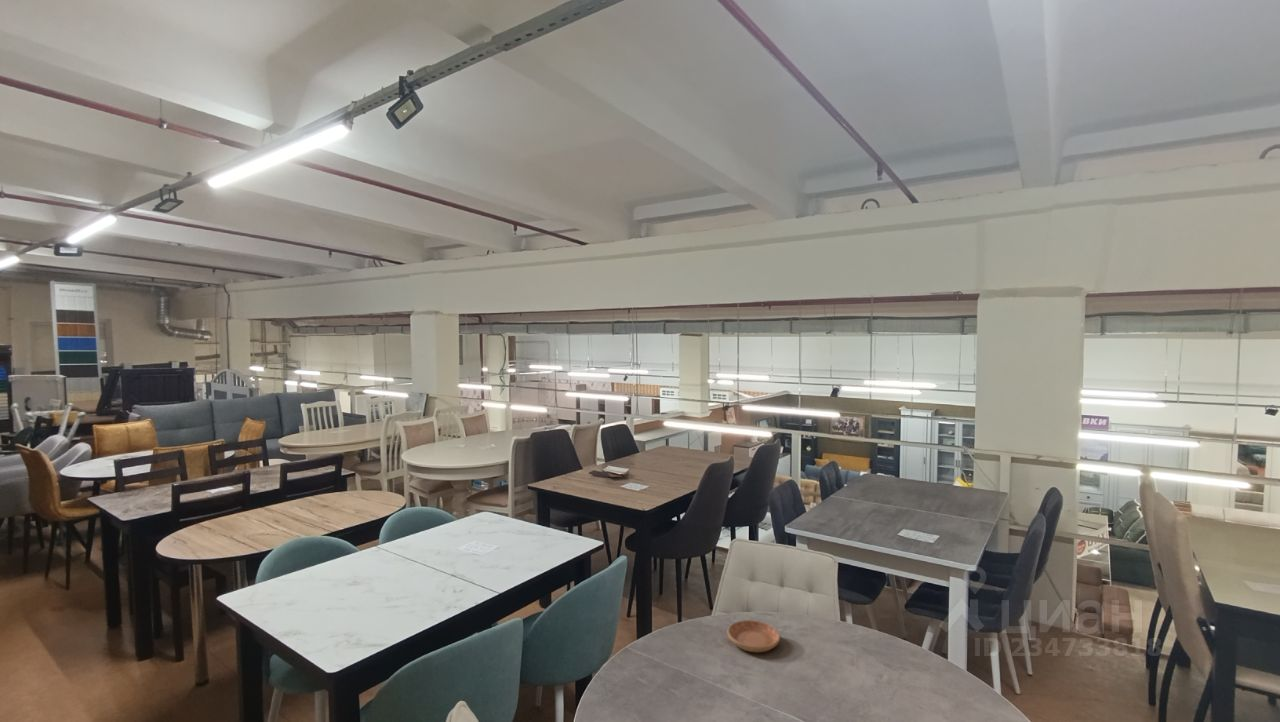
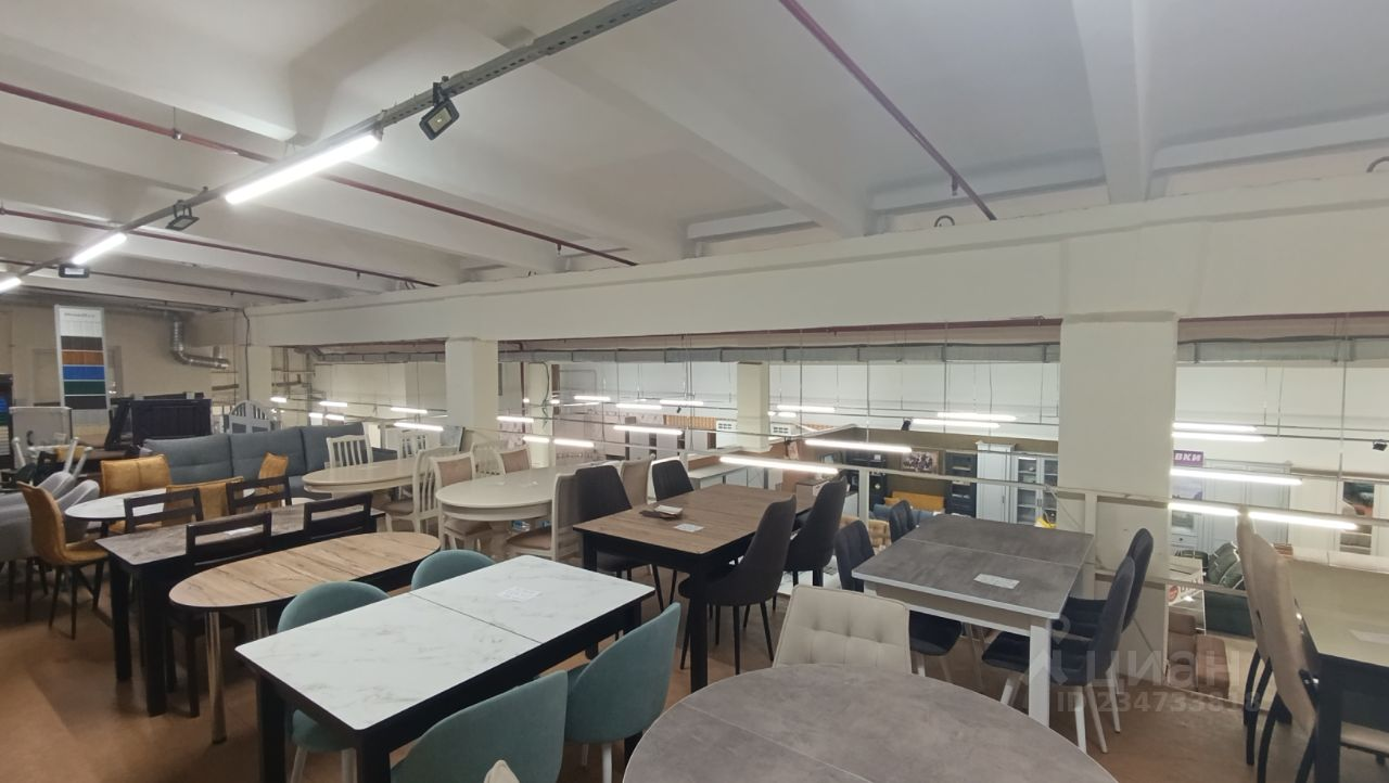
- saucer [727,619,781,654]
